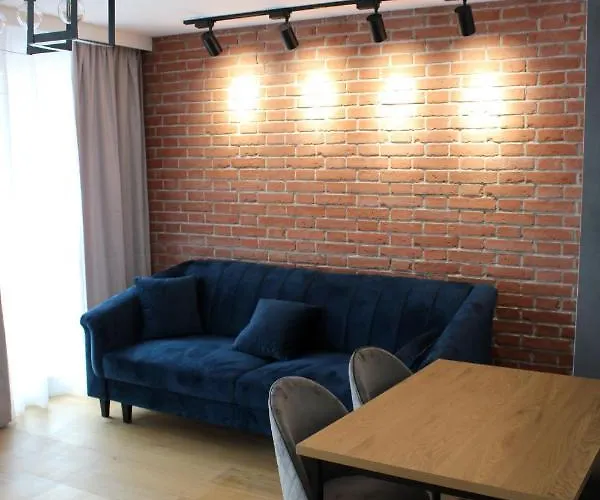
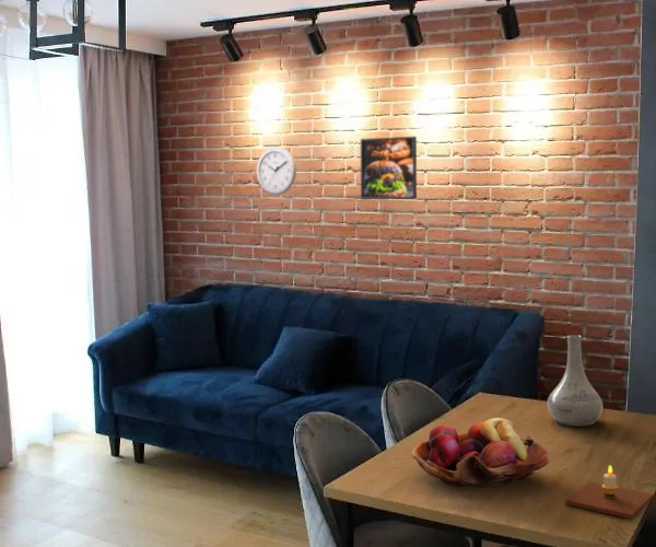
+ vase [547,334,604,428]
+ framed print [360,136,418,200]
+ candle [564,465,655,520]
+ fruit basket [411,417,550,489]
+ wall clock [256,146,297,196]
